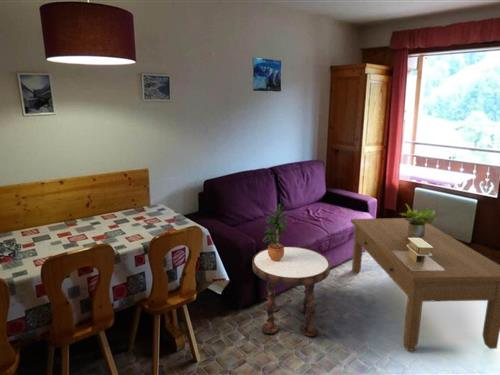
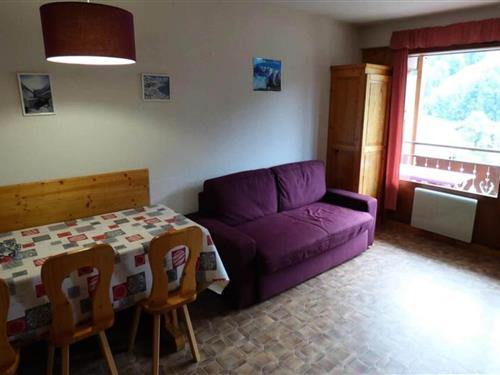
- potted plant [400,203,441,238]
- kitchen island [393,238,444,270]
- side table [251,245,331,337]
- potted plant [262,203,293,261]
- coffee table [350,217,500,352]
